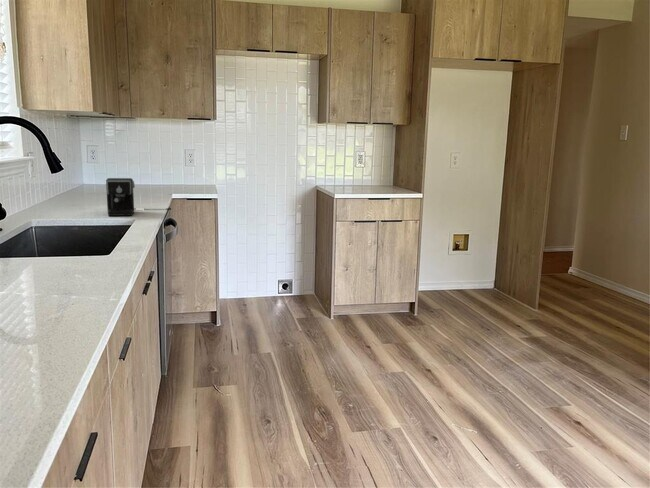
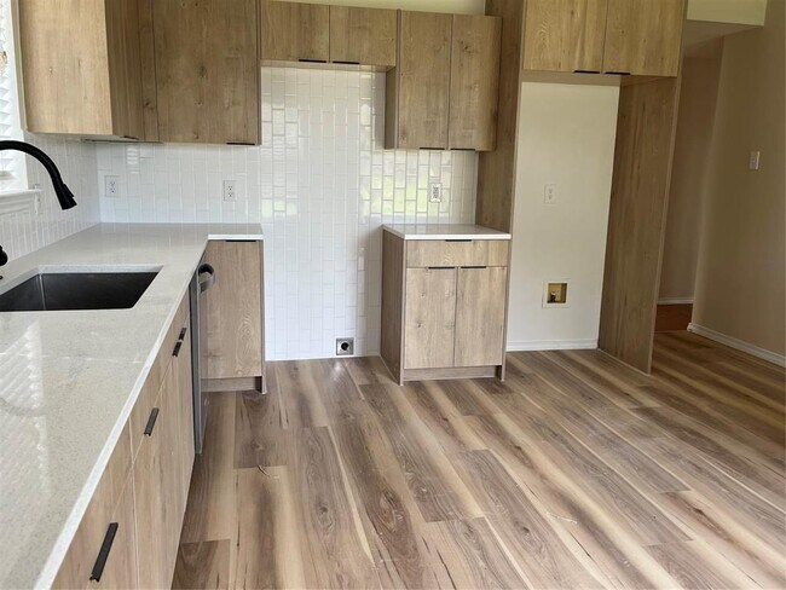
- coffee maker [105,177,172,217]
